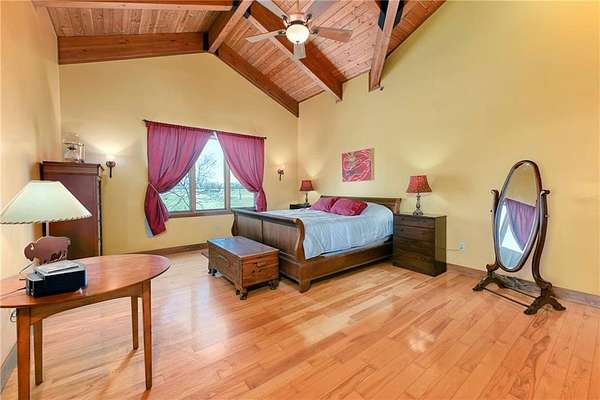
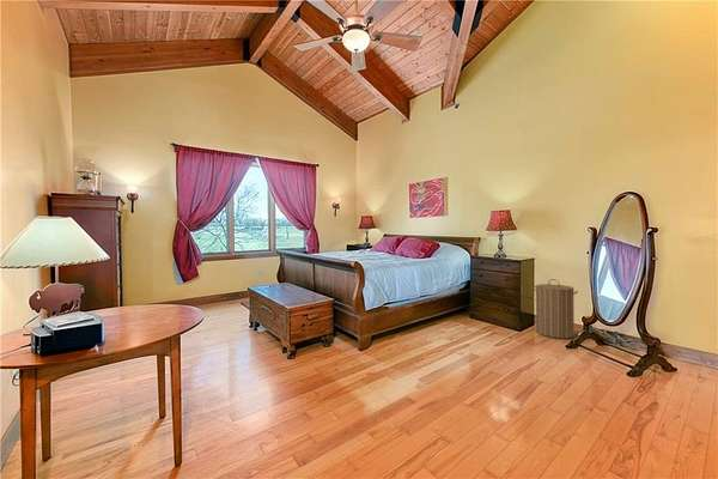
+ laundry hamper [533,278,579,340]
